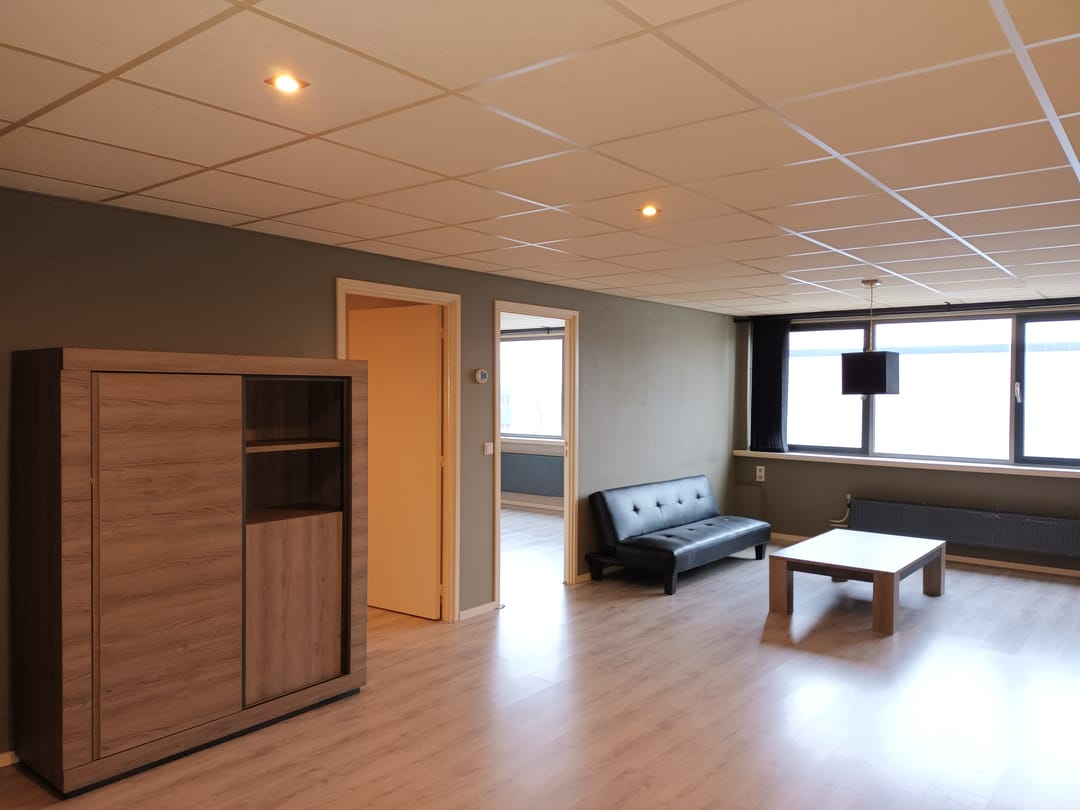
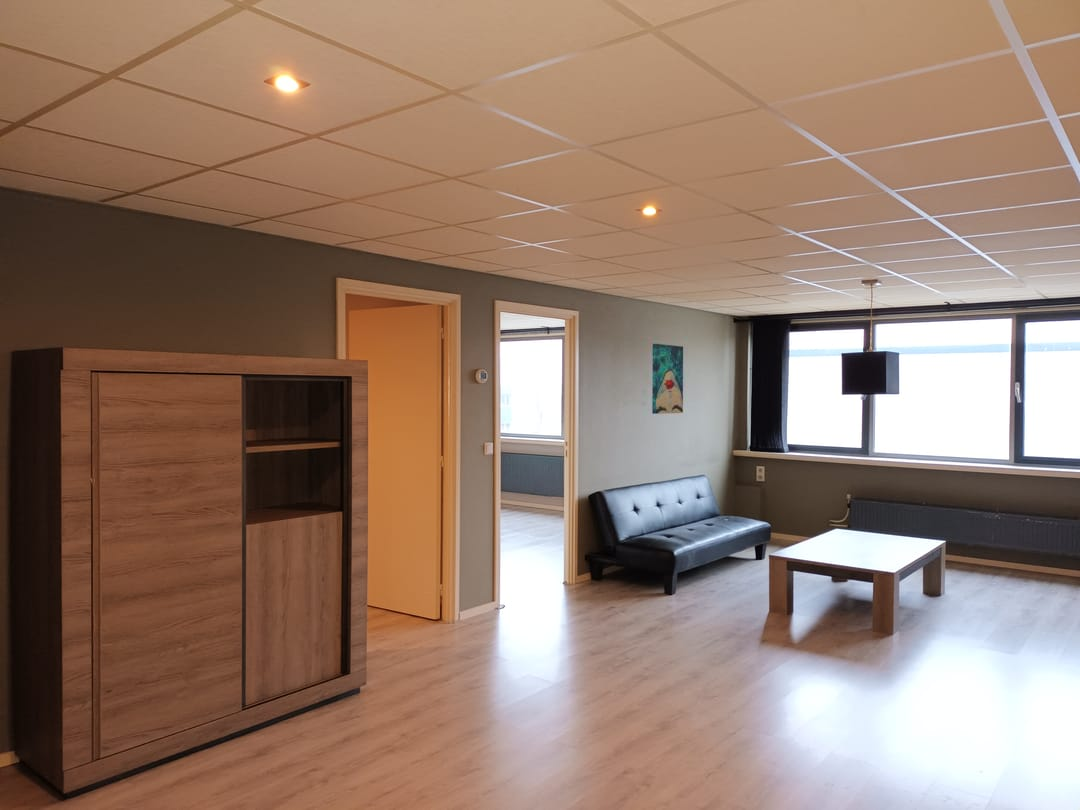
+ wall art [651,343,684,415]
